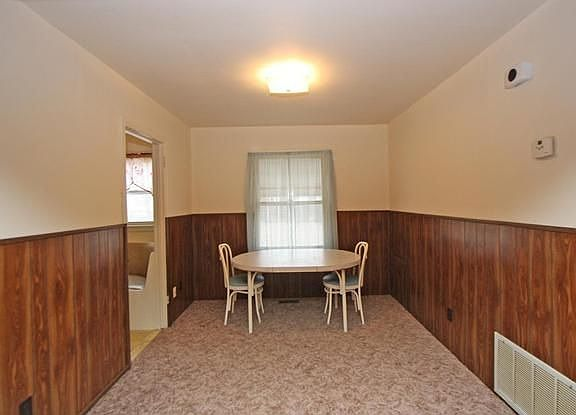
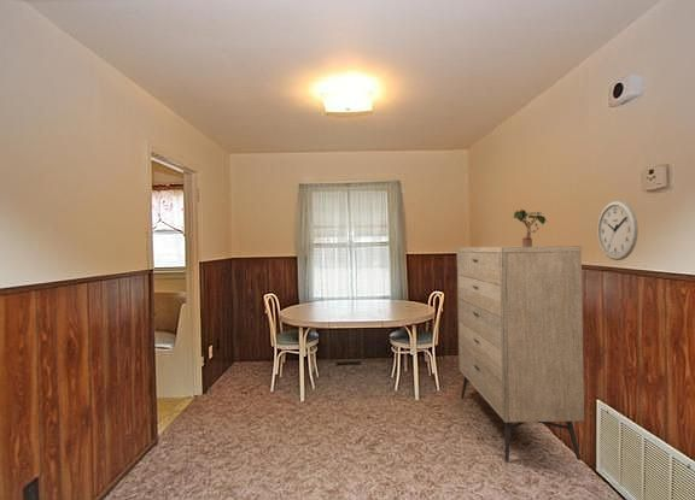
+ potted plant [513,208,549,247]
+ wall clock [596,199,639,261]
+ dresser [456,245,585,463]
